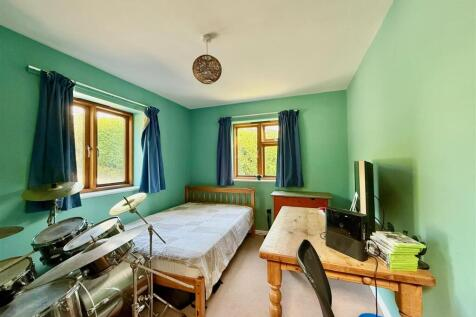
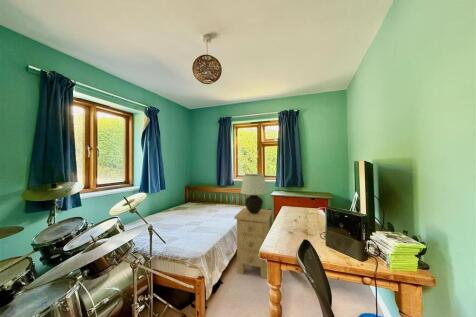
+ table lamp [240,173,268,214]
+ nightstand [233,207,273,280]
